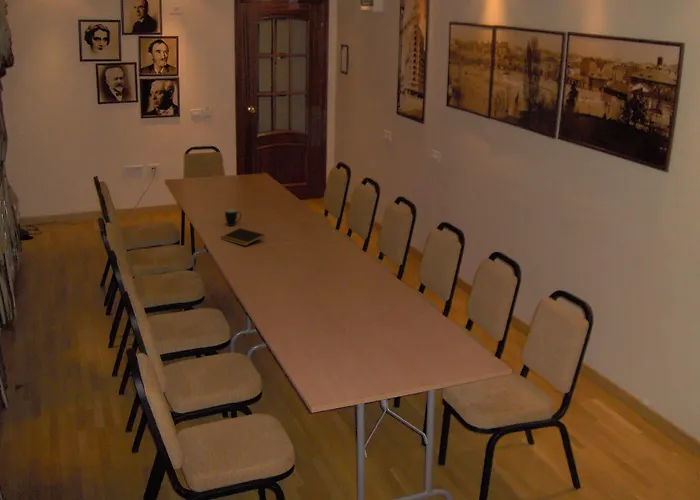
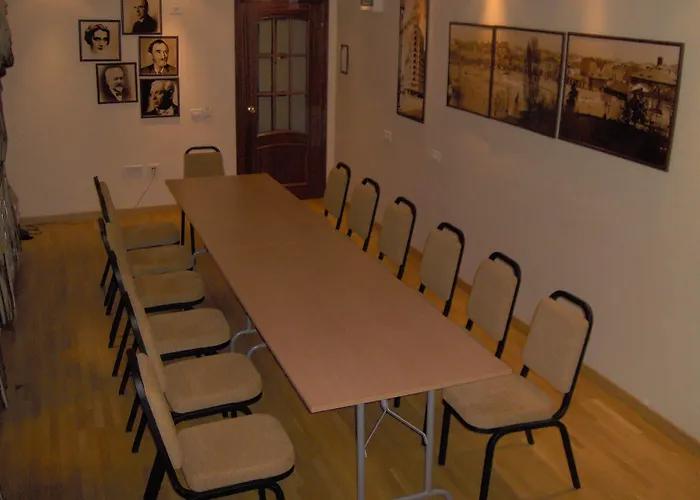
- mug [224,208,242,227]
- notepad [220,227,266,247]
